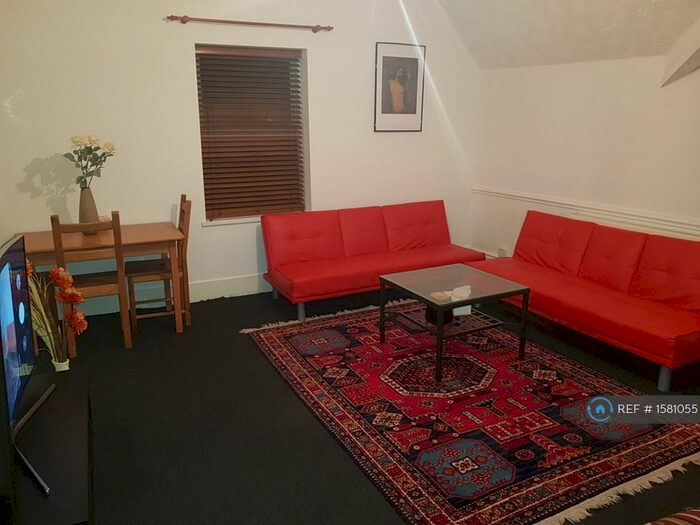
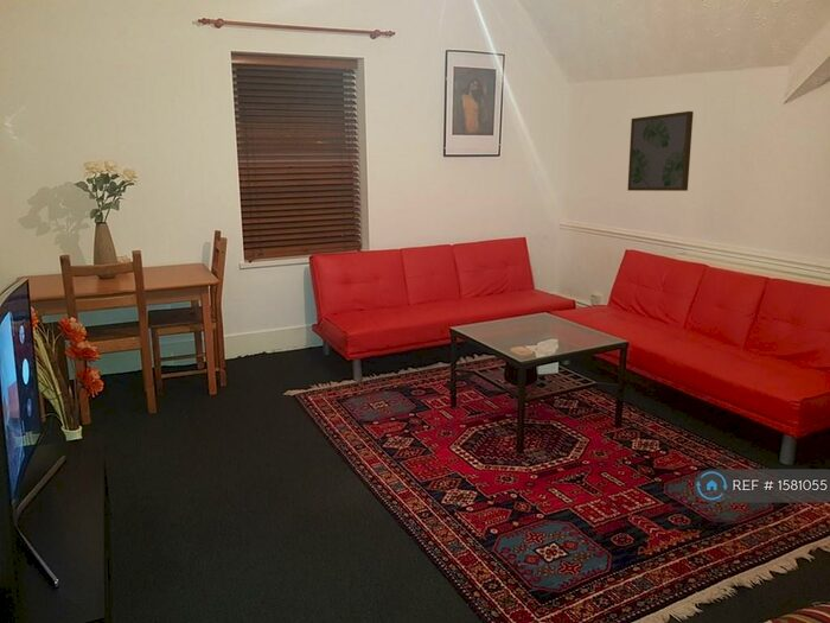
+ wall art [626,110,695,192]
